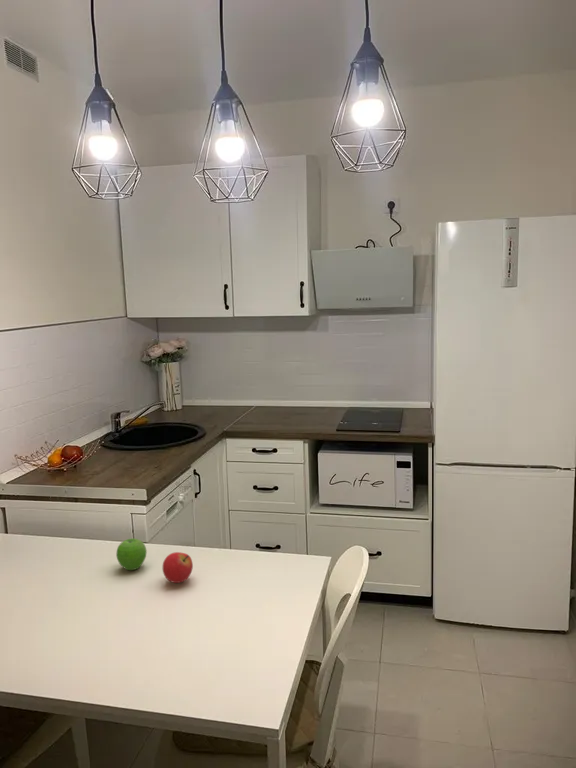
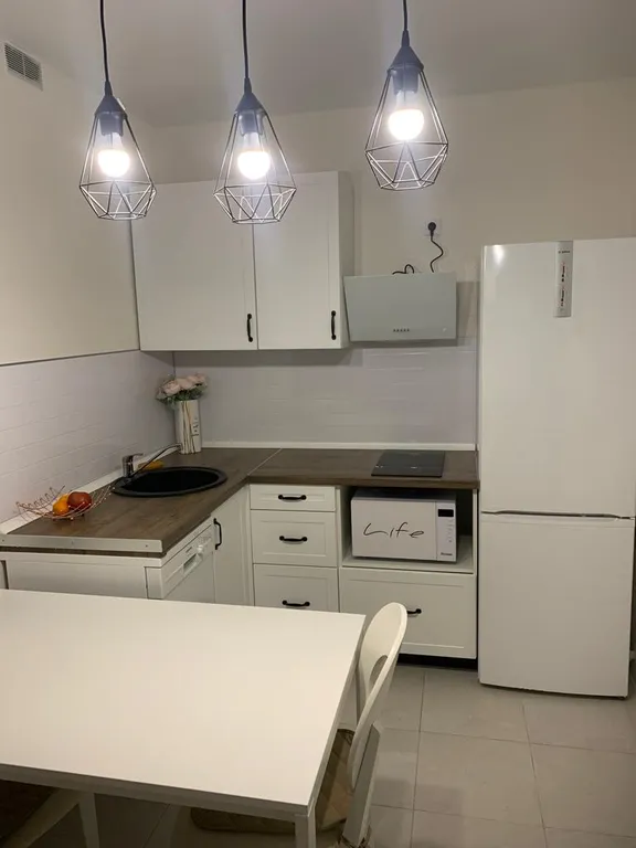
- fruit [162,551,194,584]
- fruit [115,538,148,571]
